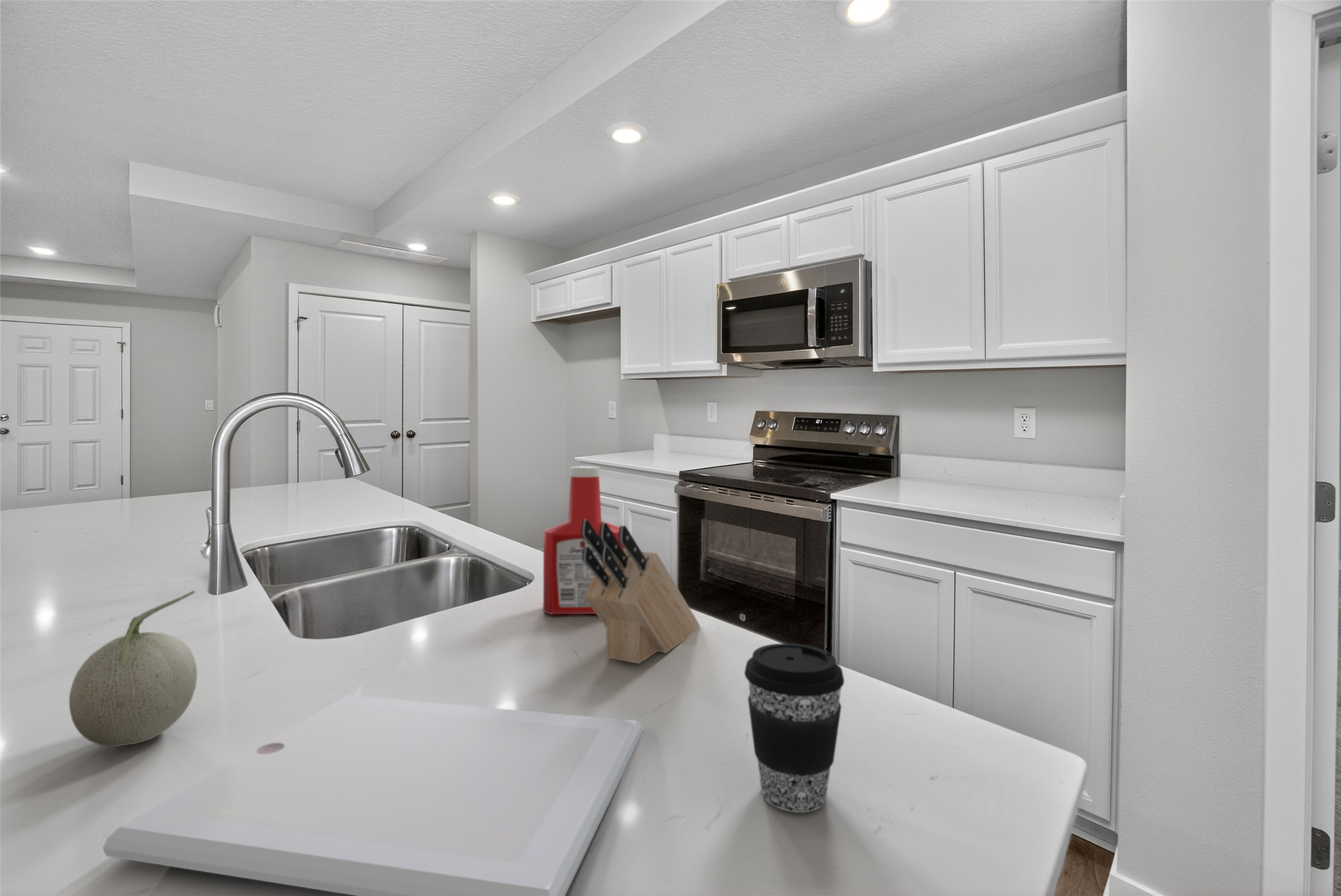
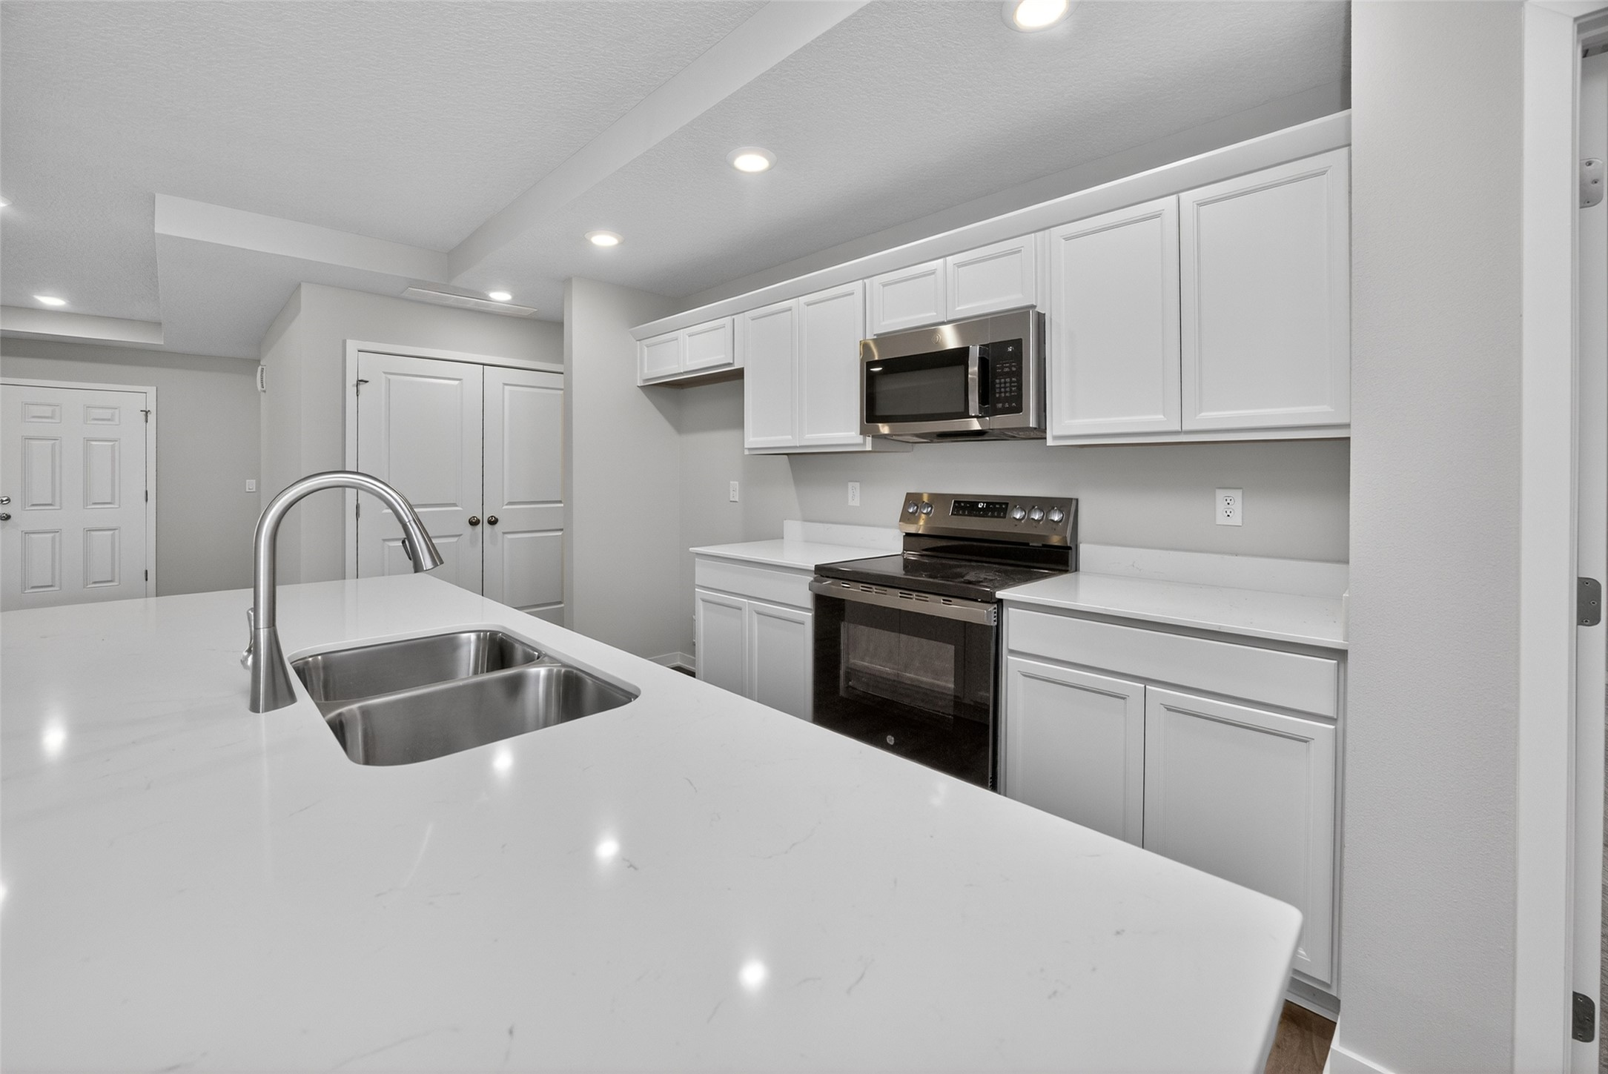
- coffee cup [744,642,845,813]
- knife block [581,519,700,664]
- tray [102,694,644,896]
- soap bottle [543,466,625,615]
- fruit [69,590,198,747]
